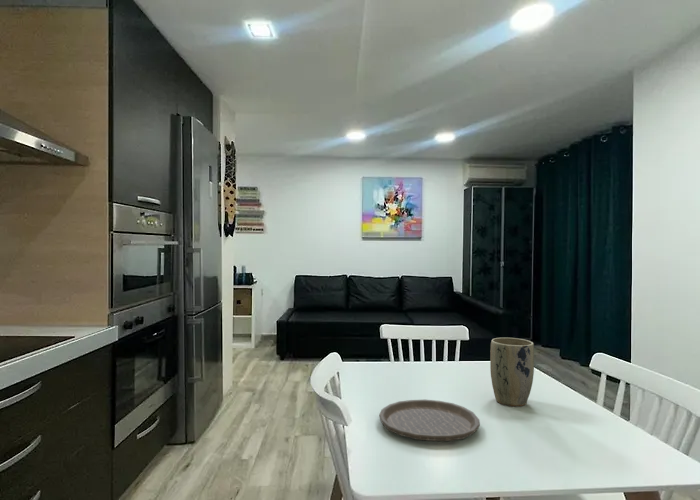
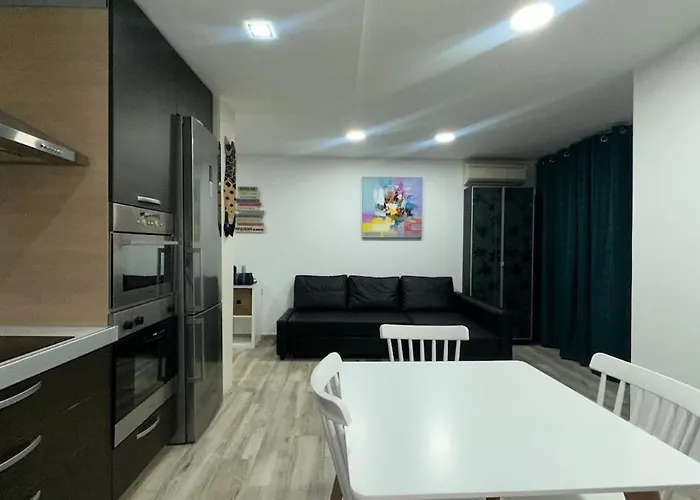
- plant pot [489,337,535,407]
- plate [378,399,481,442]
